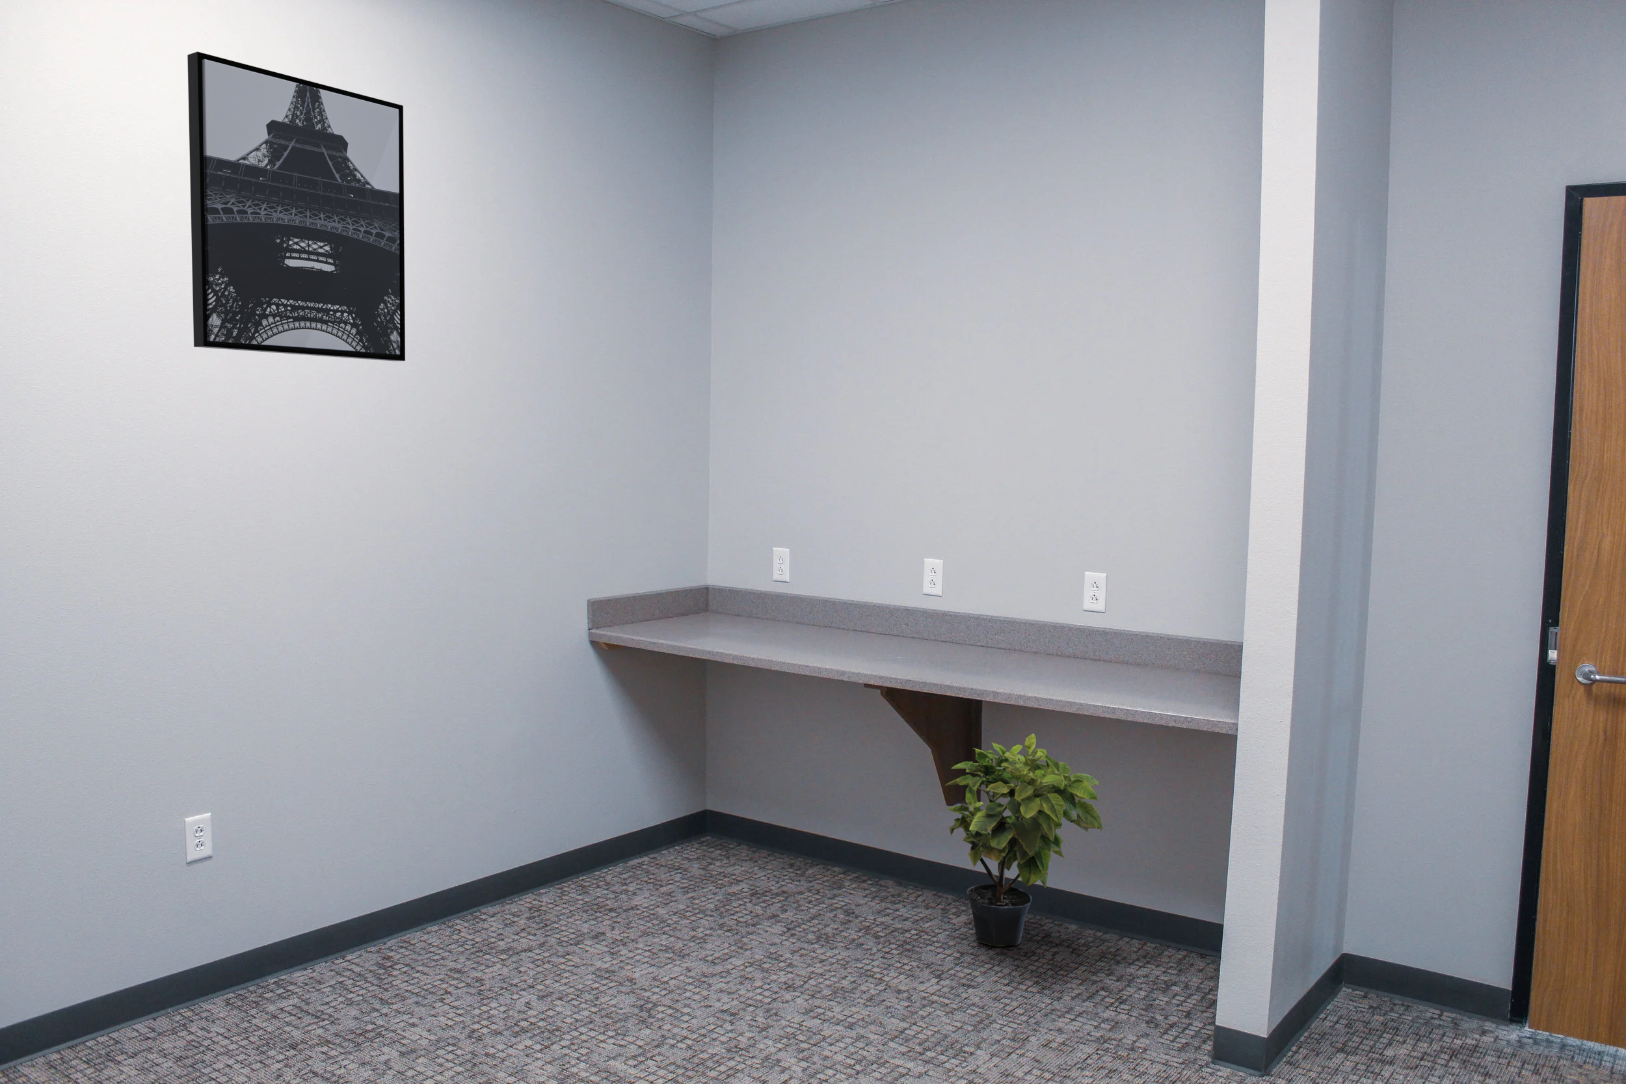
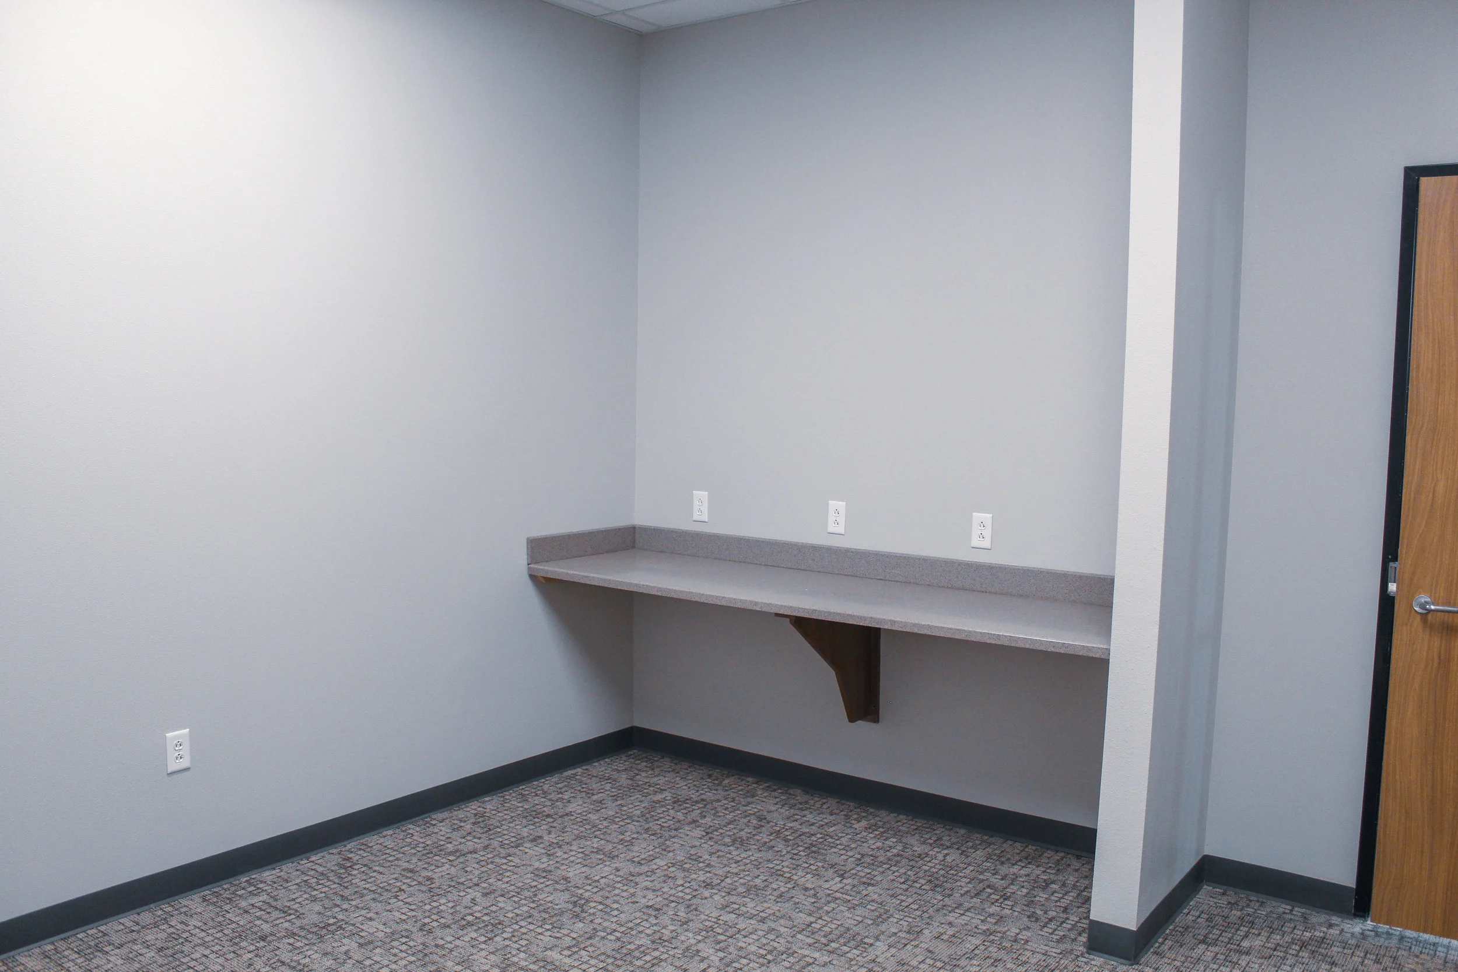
- potted plant [945,733,1103,947]
- wall art [186,51,405,362]
